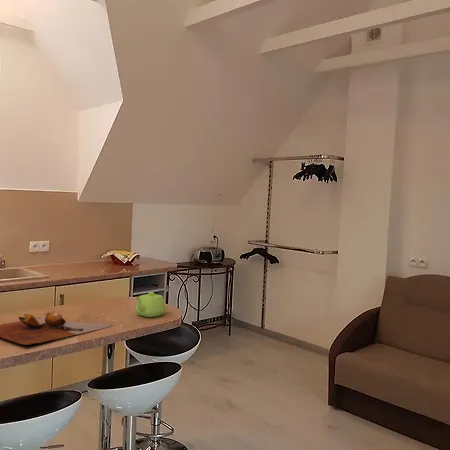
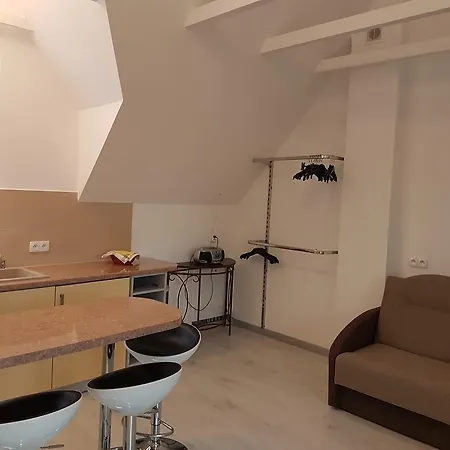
- cutting board [0,310,115,346]
- teapot [135,291,166,318]
